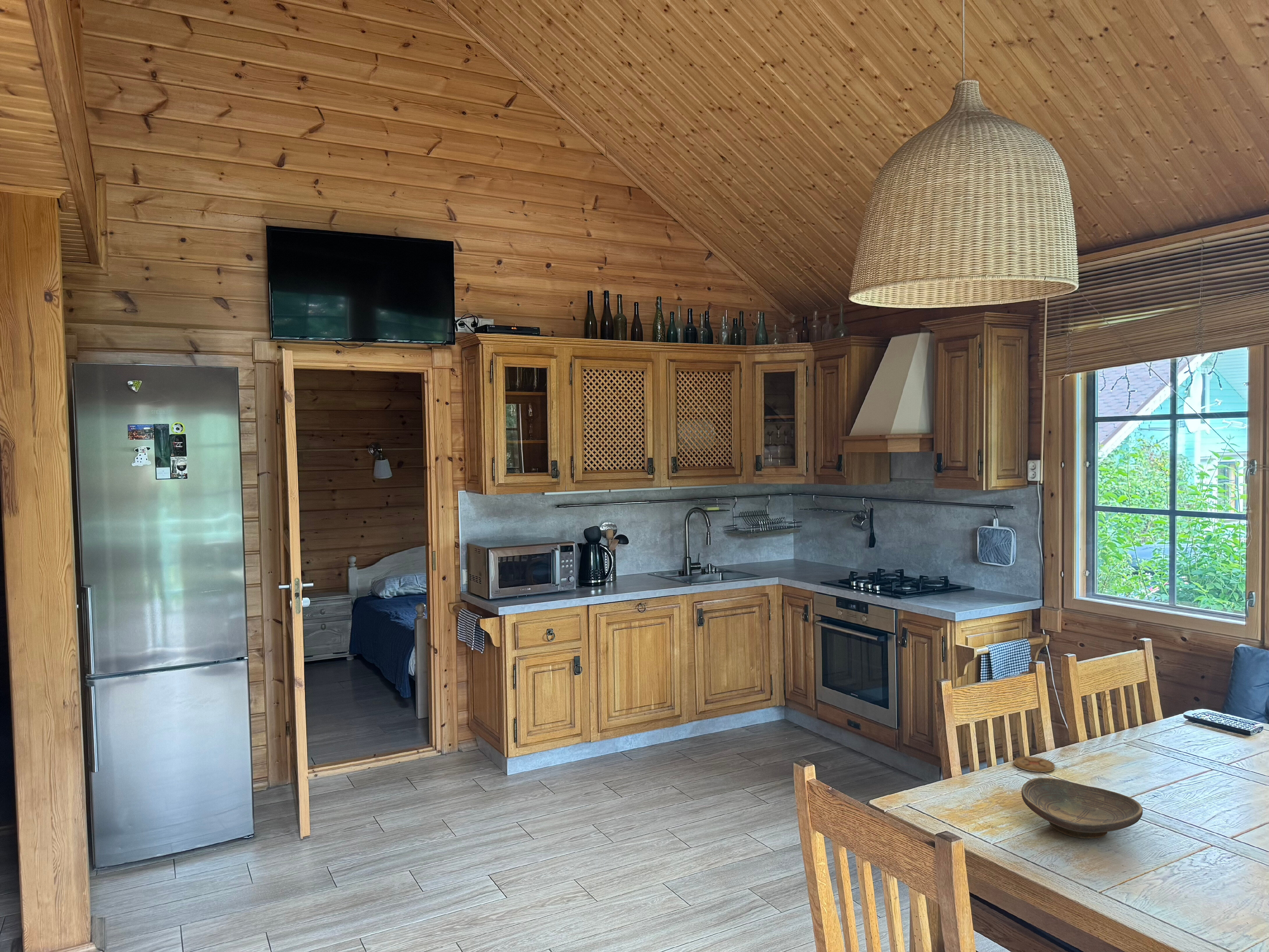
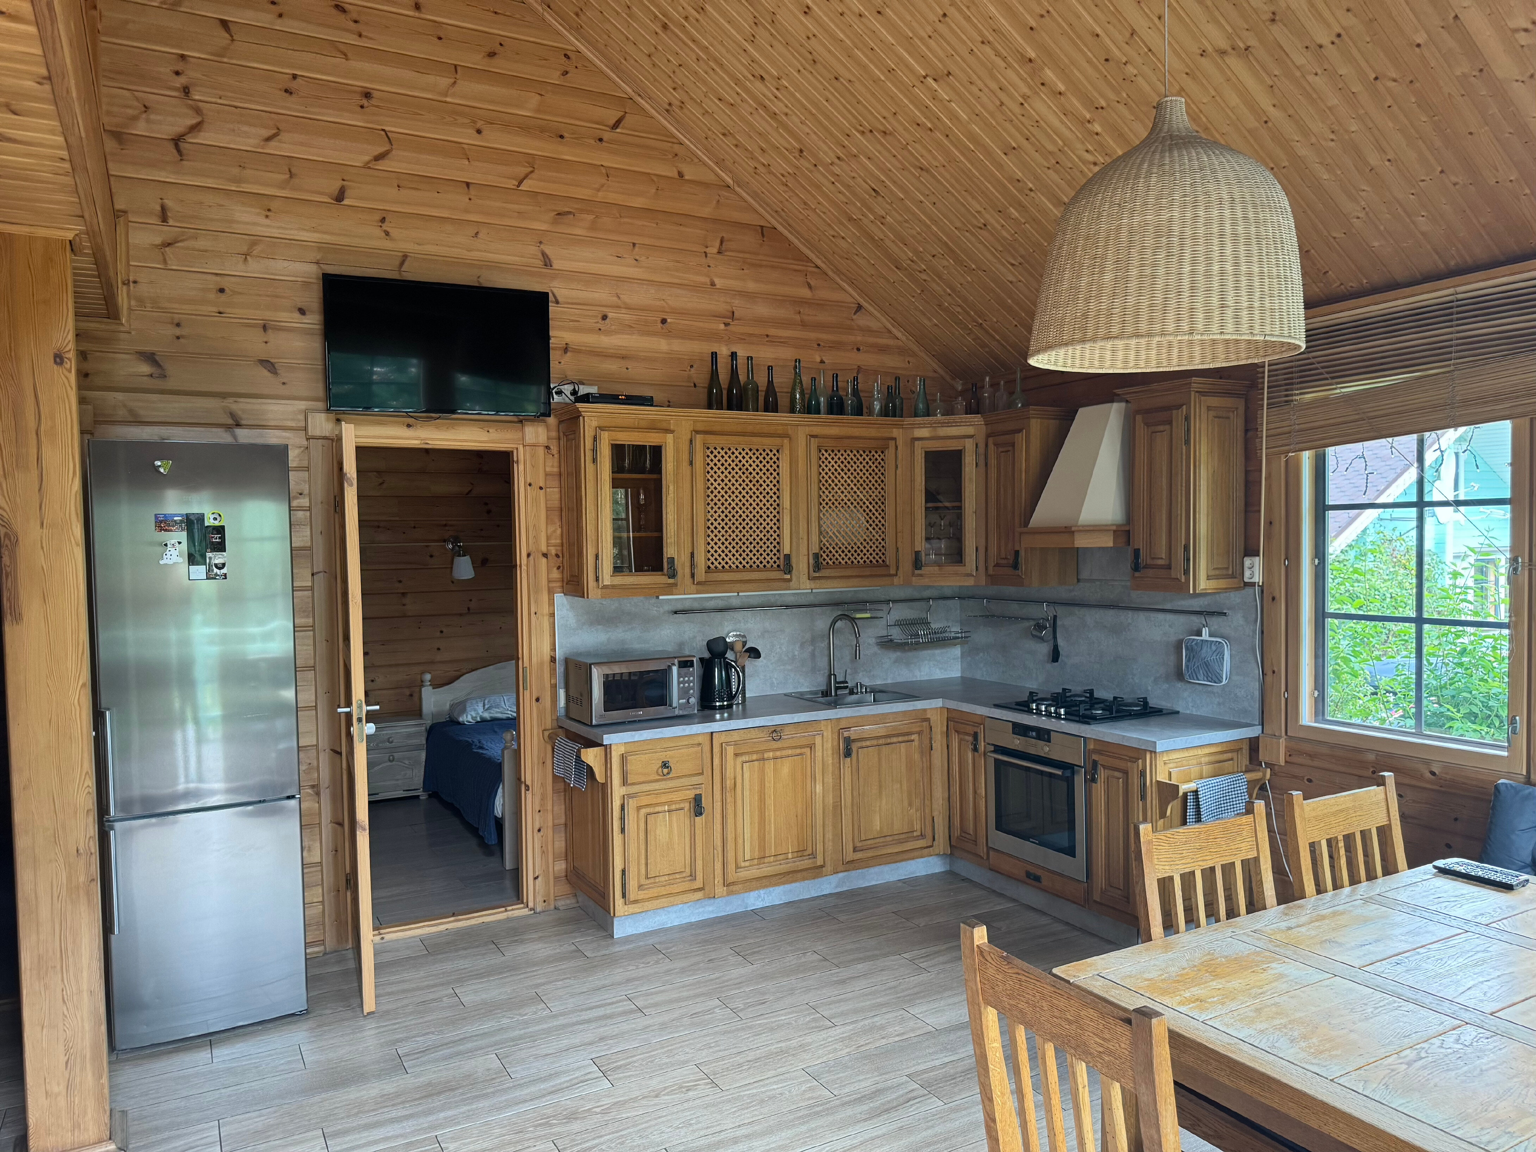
- coaster [1013,756,1056,772]
- decorative bowl [1021,777,1143,839]
